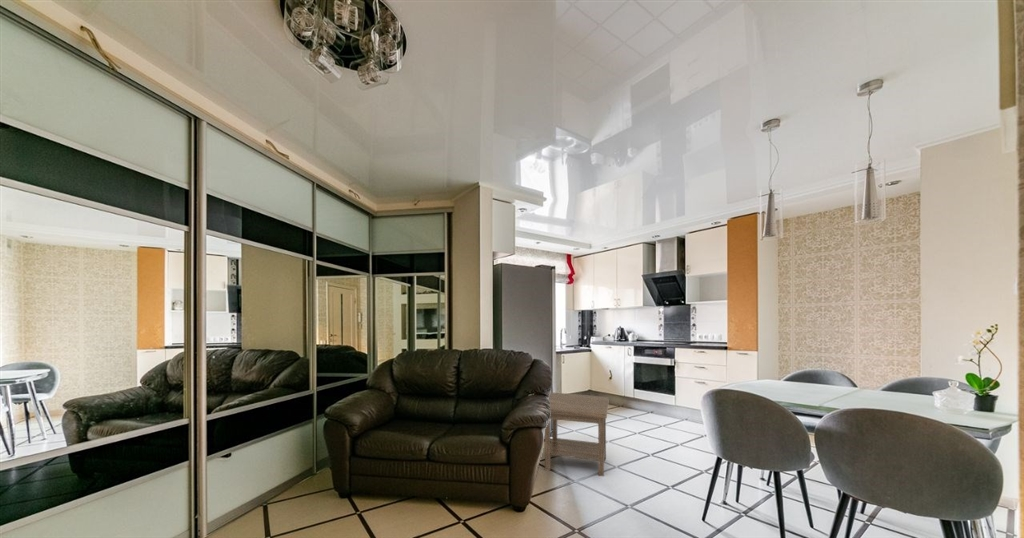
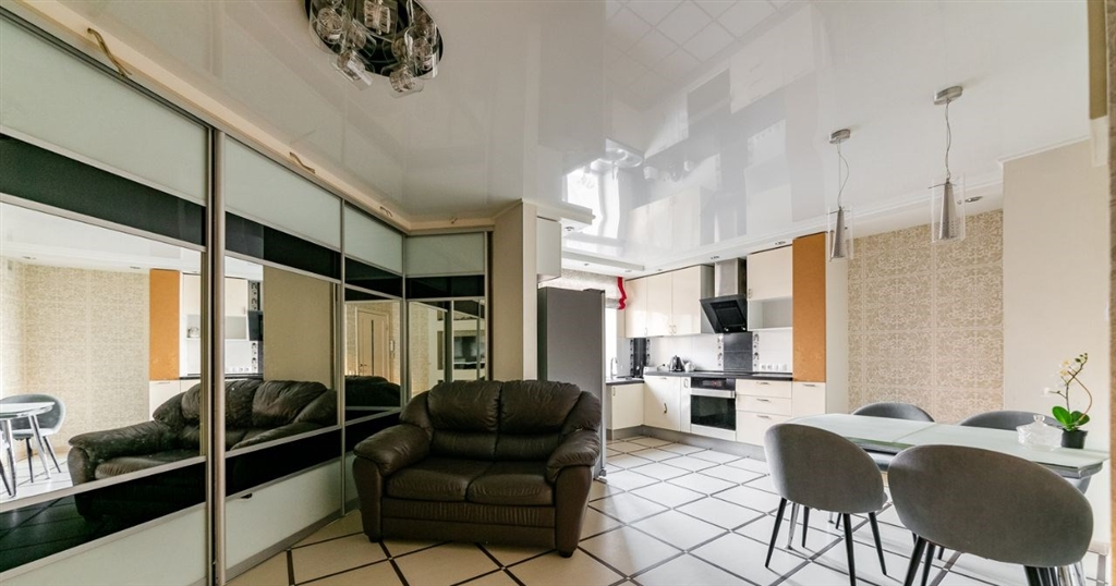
- side table [544,391,610,477]
